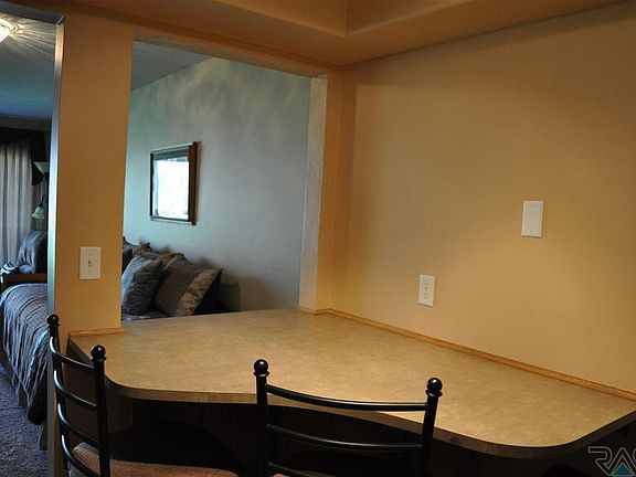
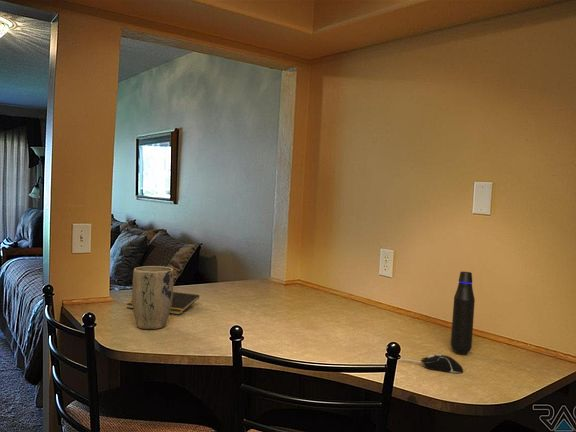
+ plant pot [131,265,175,330]
+ computer mouse [399,353,464,374]
+ water bottle [450,271,476,355]
+ notepad [125,291,200,316]
